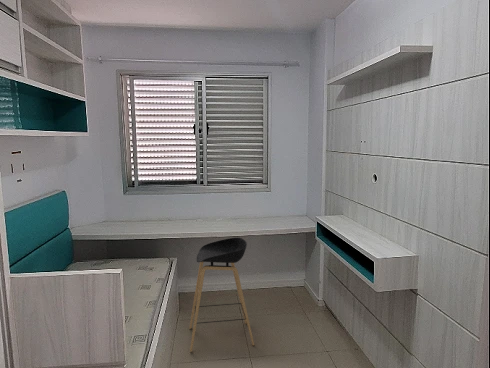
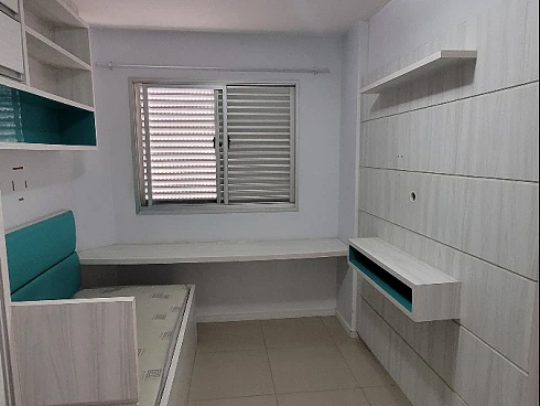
- stool [189,237,255,353]
